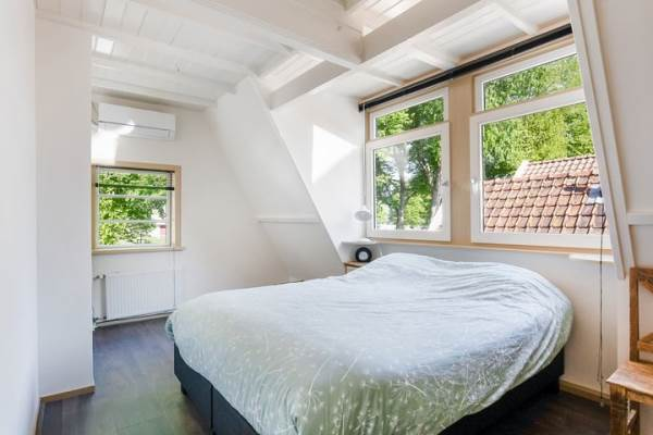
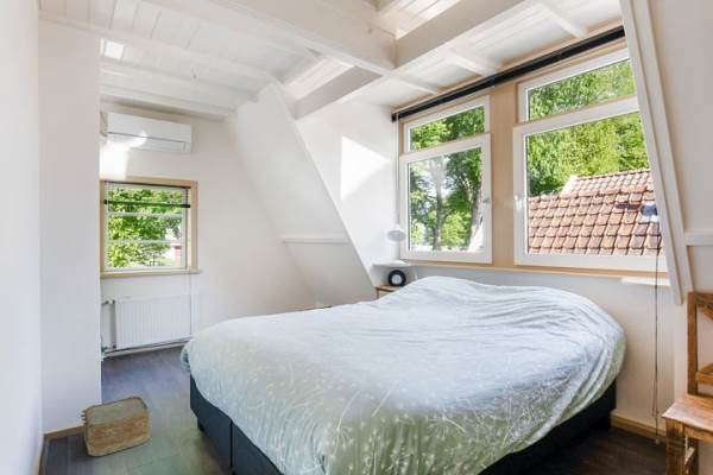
+ woven basket [80,395,151,457]
